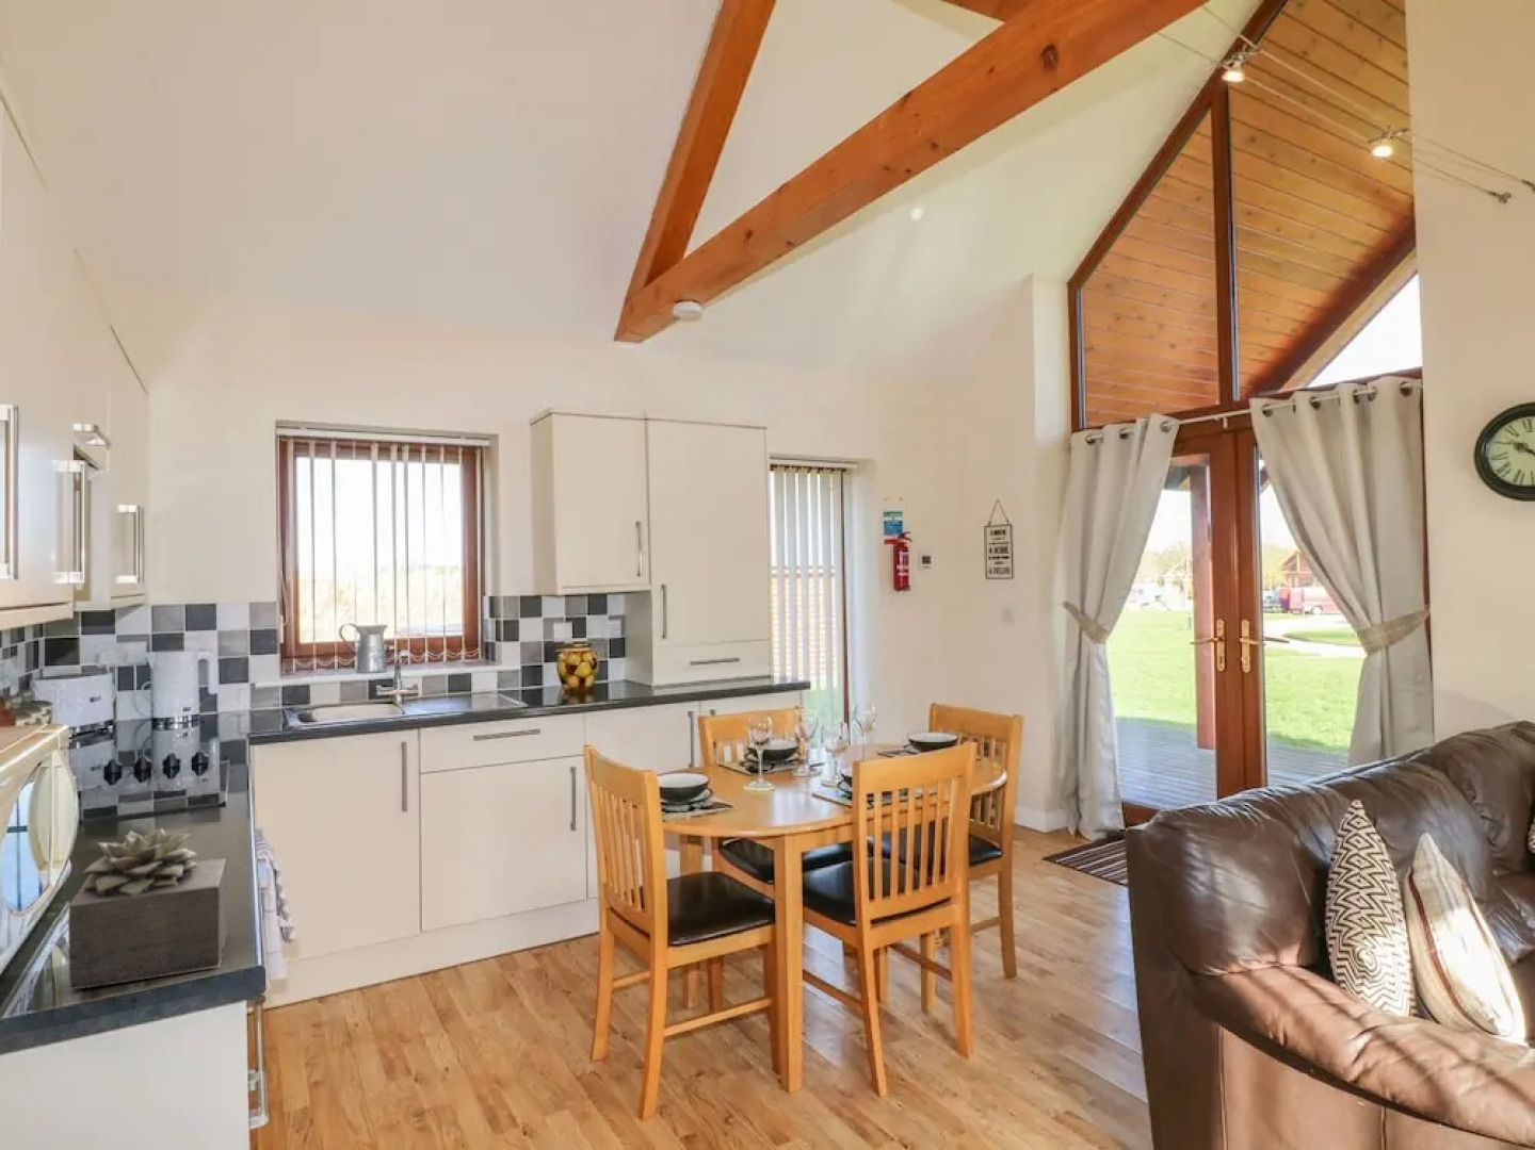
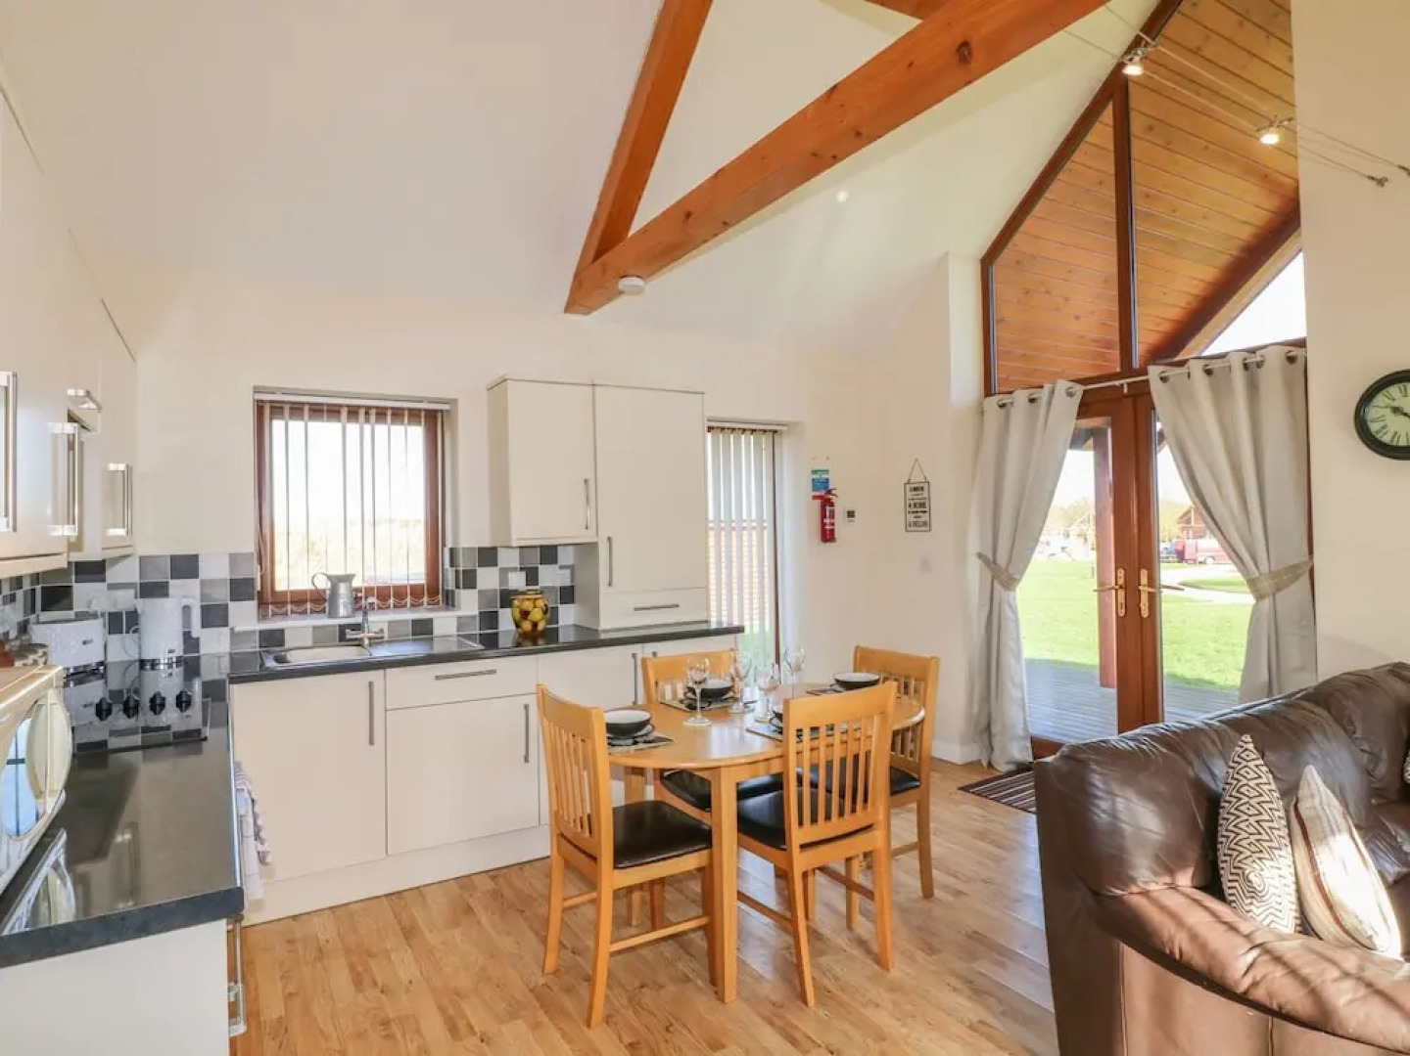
- succulent plant [68,827,228,992]
